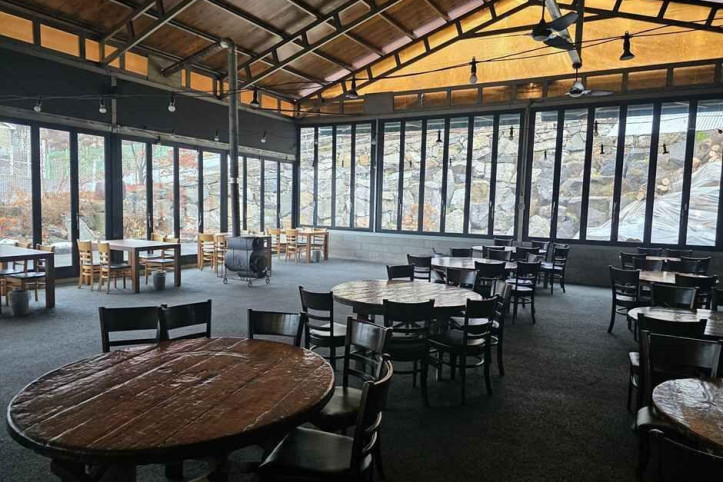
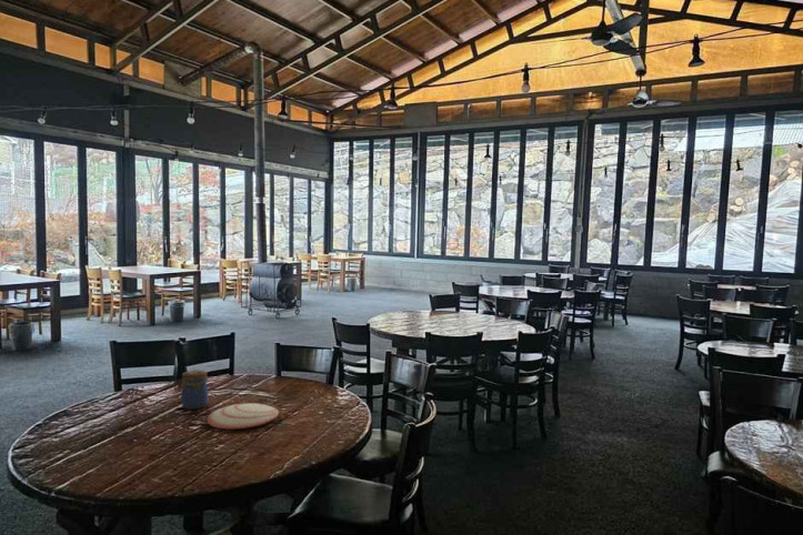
+ plate [207,402,280,431]
+ jar [180,370,209,411]
